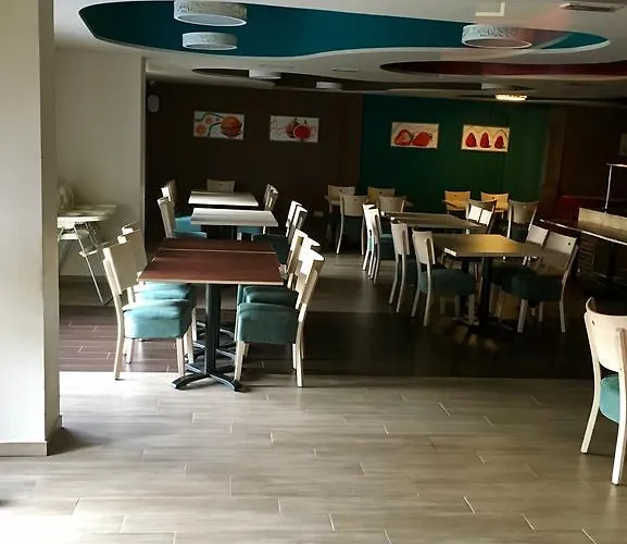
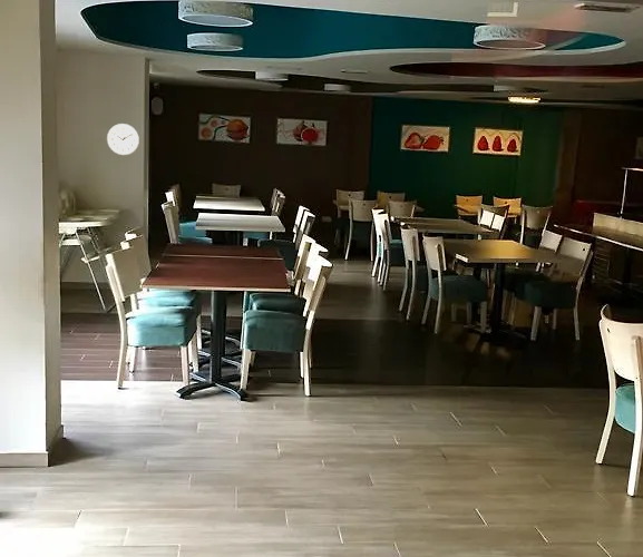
+ wall clock [106,123,140,156]
